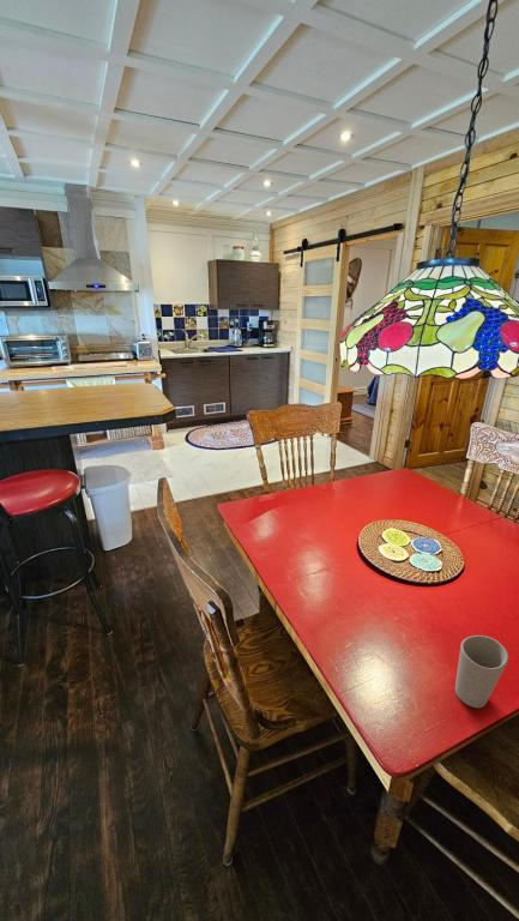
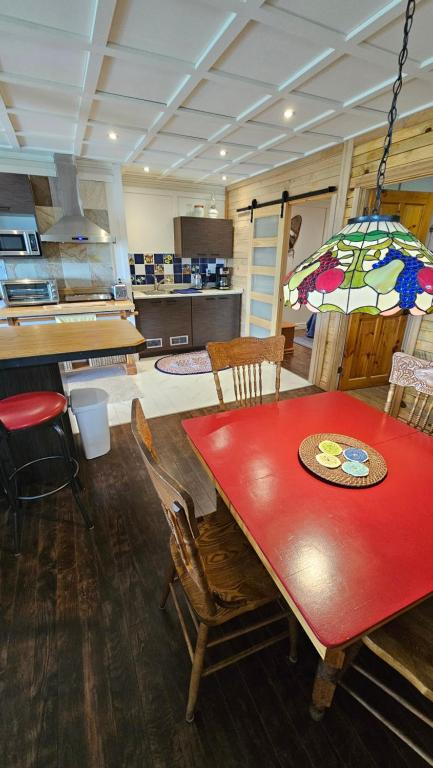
- cup [454,634,509,709]
